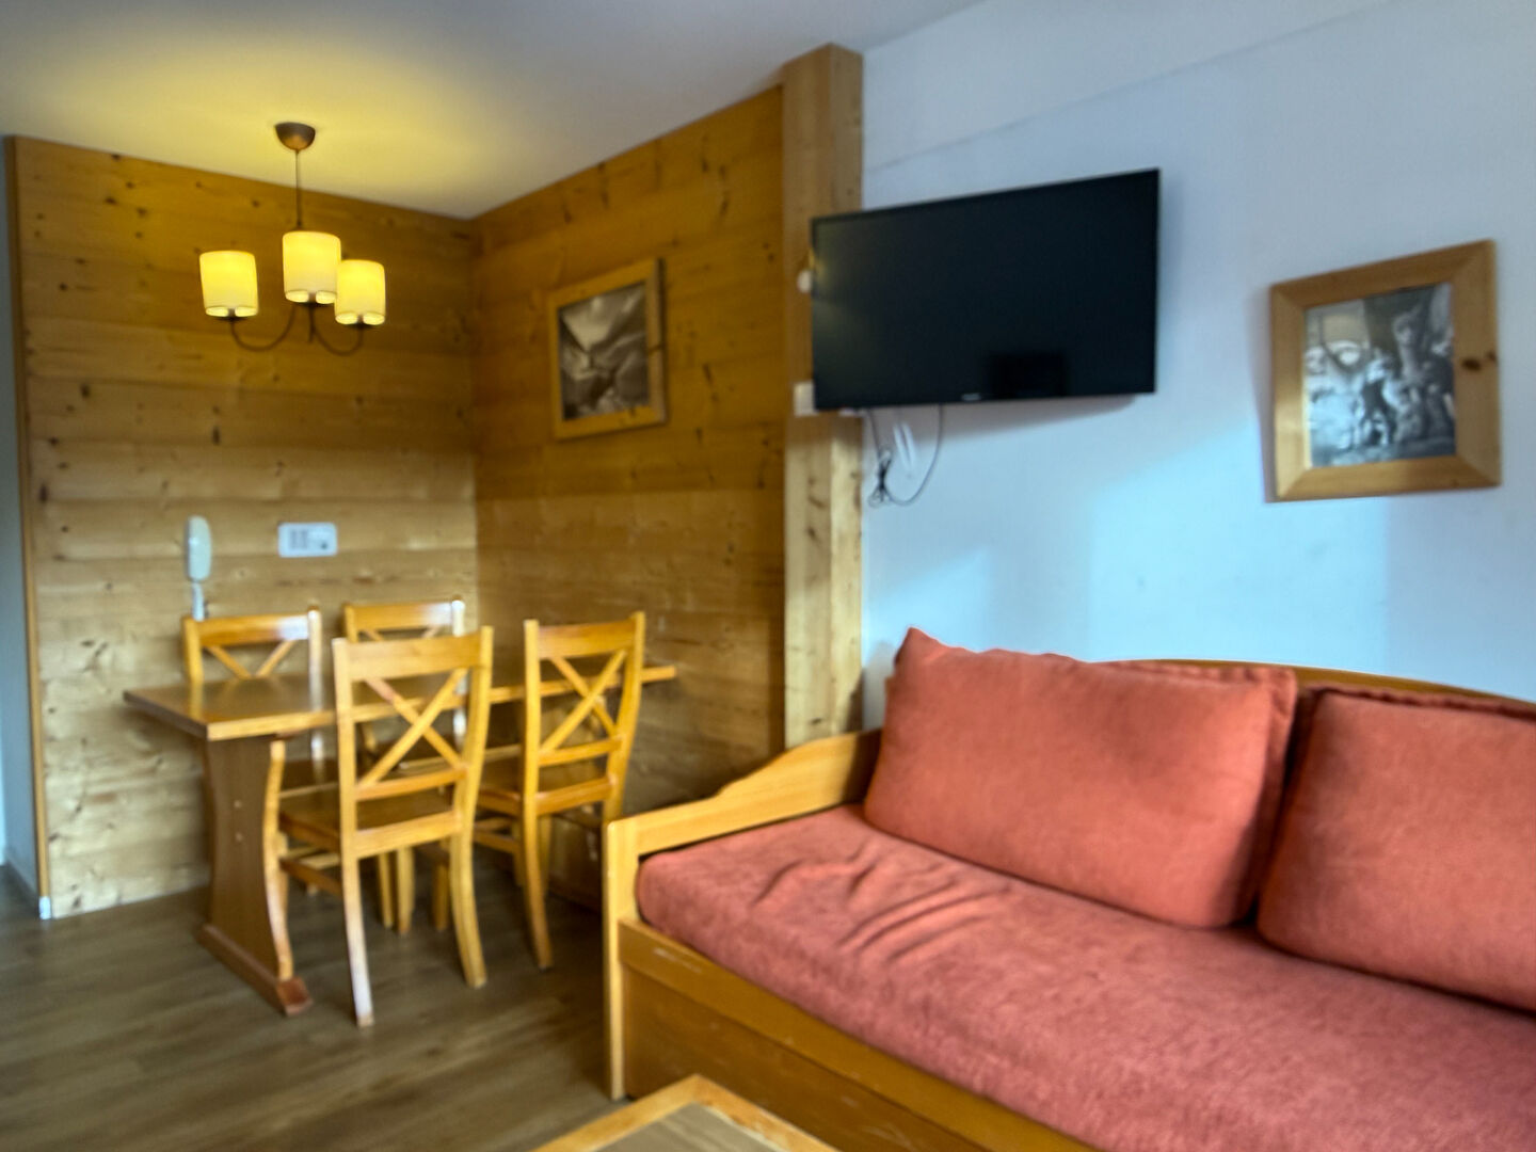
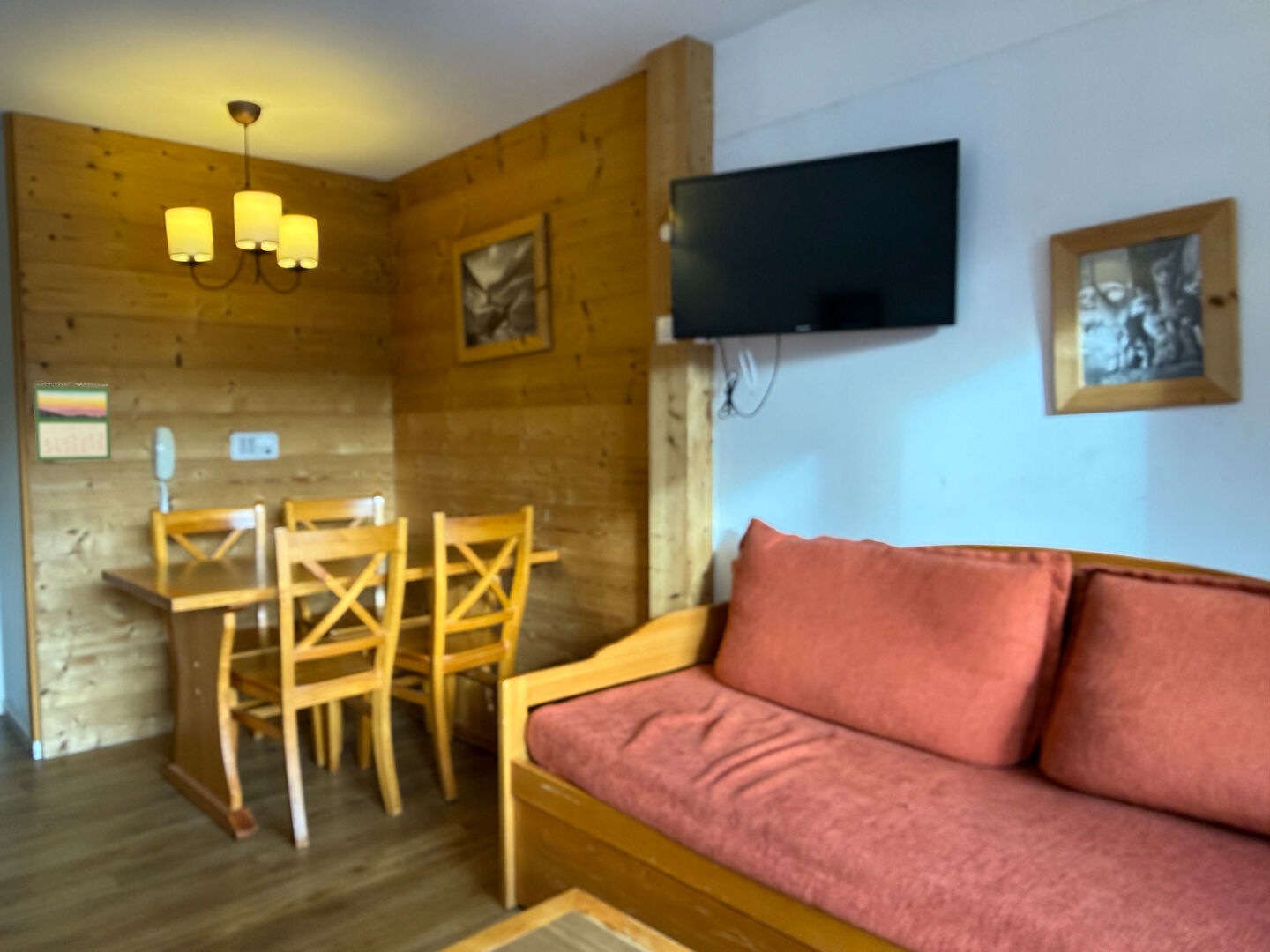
+ calendar [33,381,112,462]
